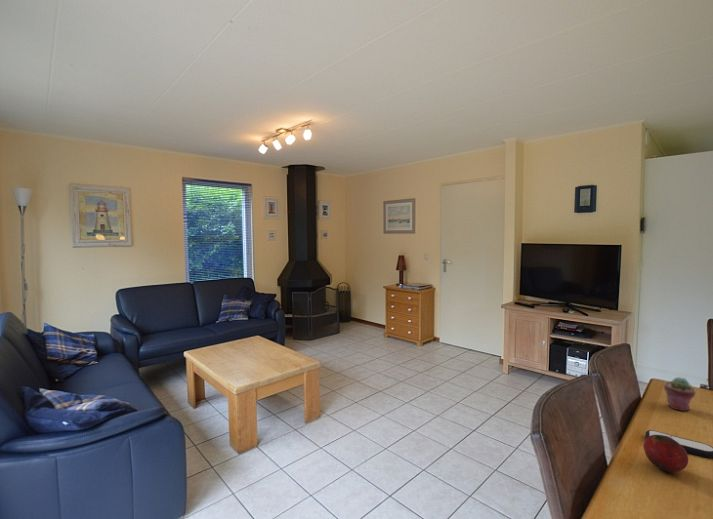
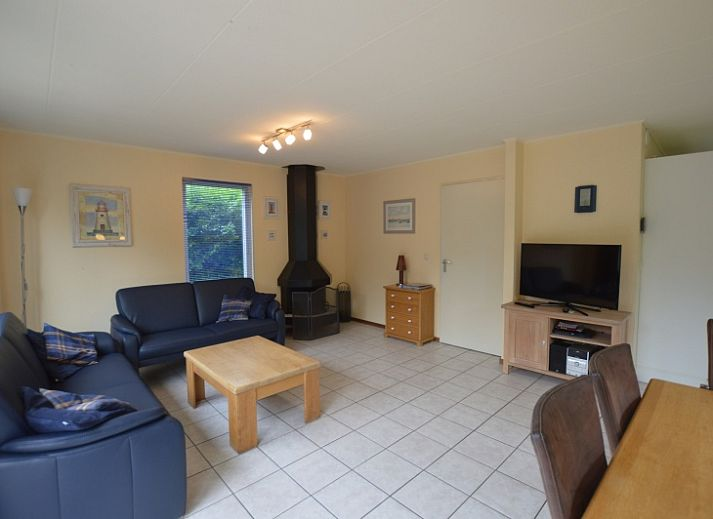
- fruit [642,435,689,474]
- potted succulent [663,376,697,412]
- remote control [644,429,713,459]
